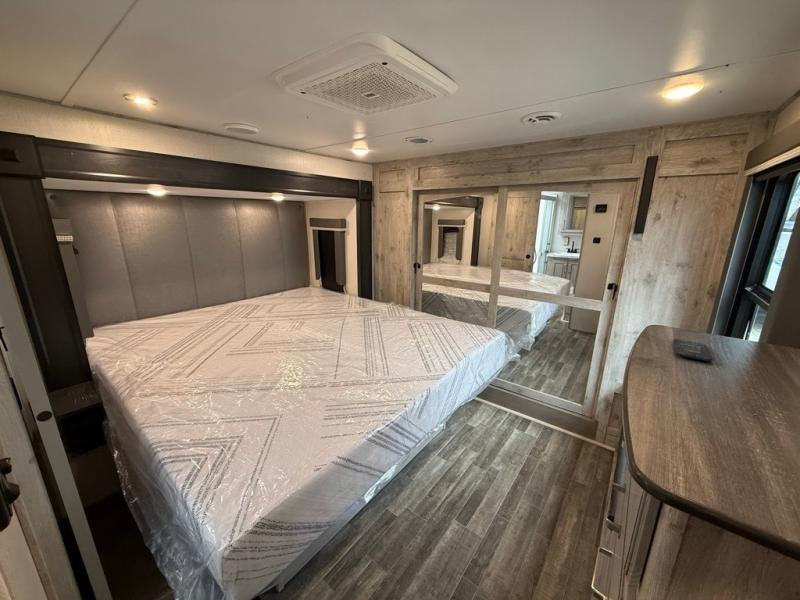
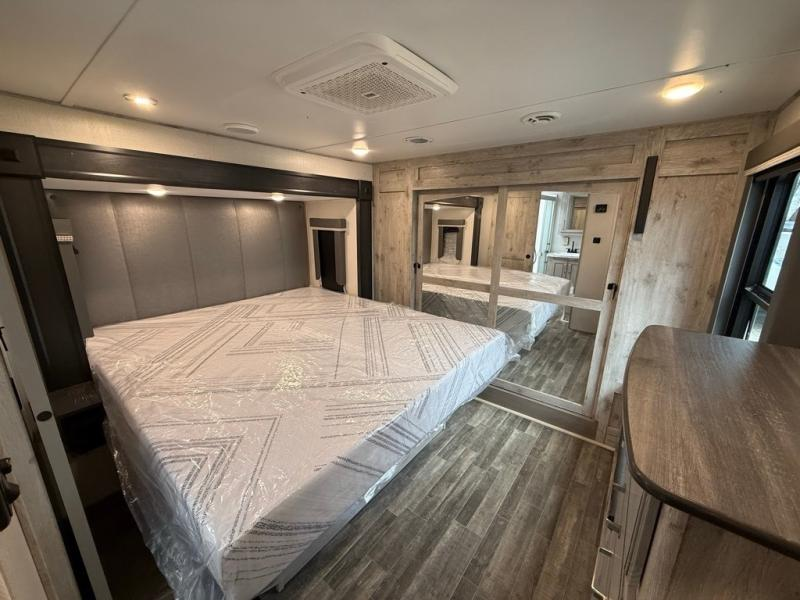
- smartphone [672,338,714,362]
